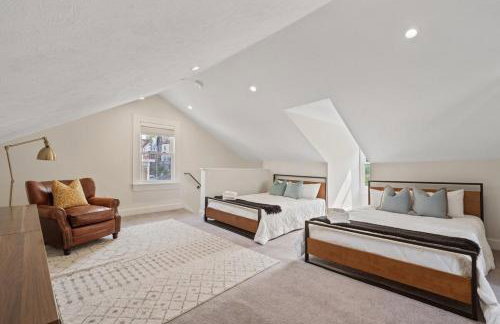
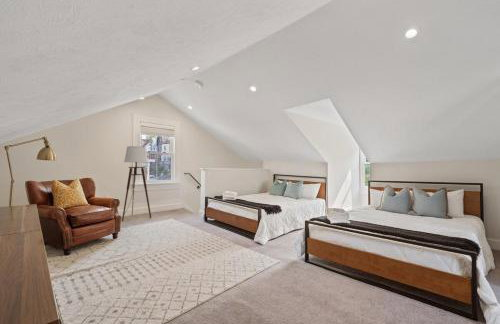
+ floor lamp [121,145,152,222]
